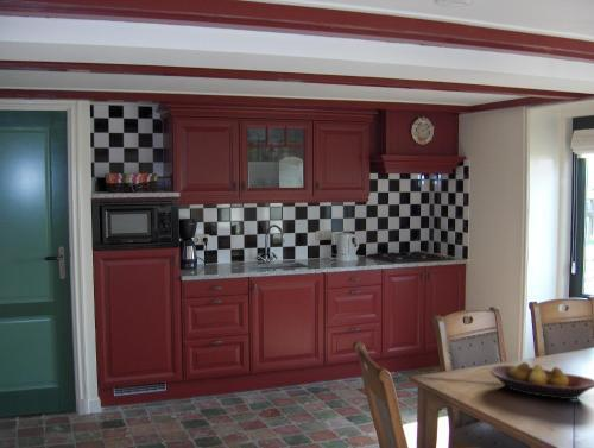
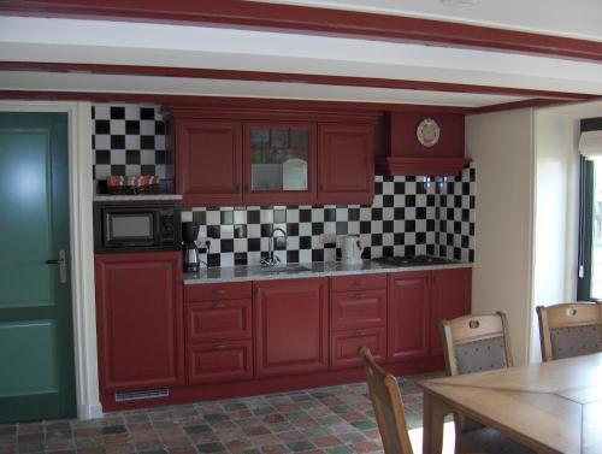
- fruit bowl [488,361,594,400]
